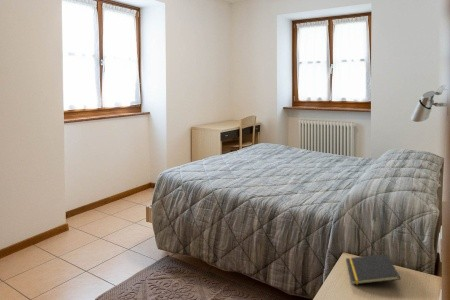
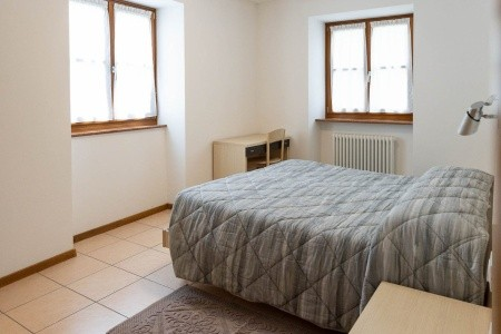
- notepad [345,253,401,285]
